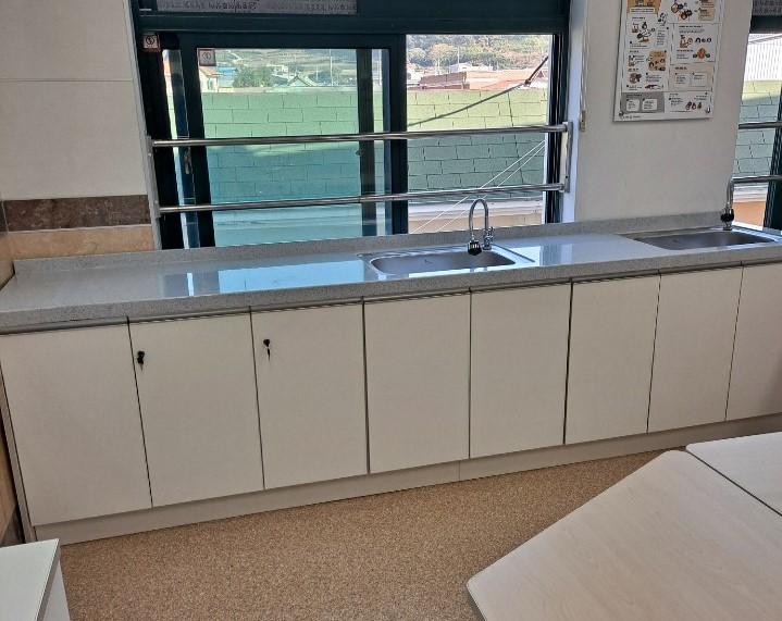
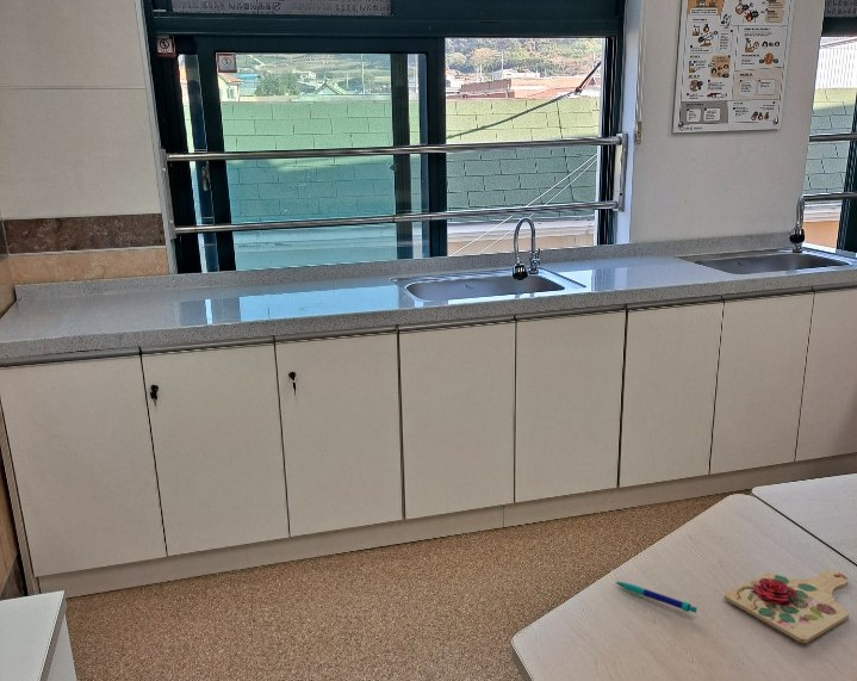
+ pen [614,581,698,614]
+ cutting board [724,570,850,644]
